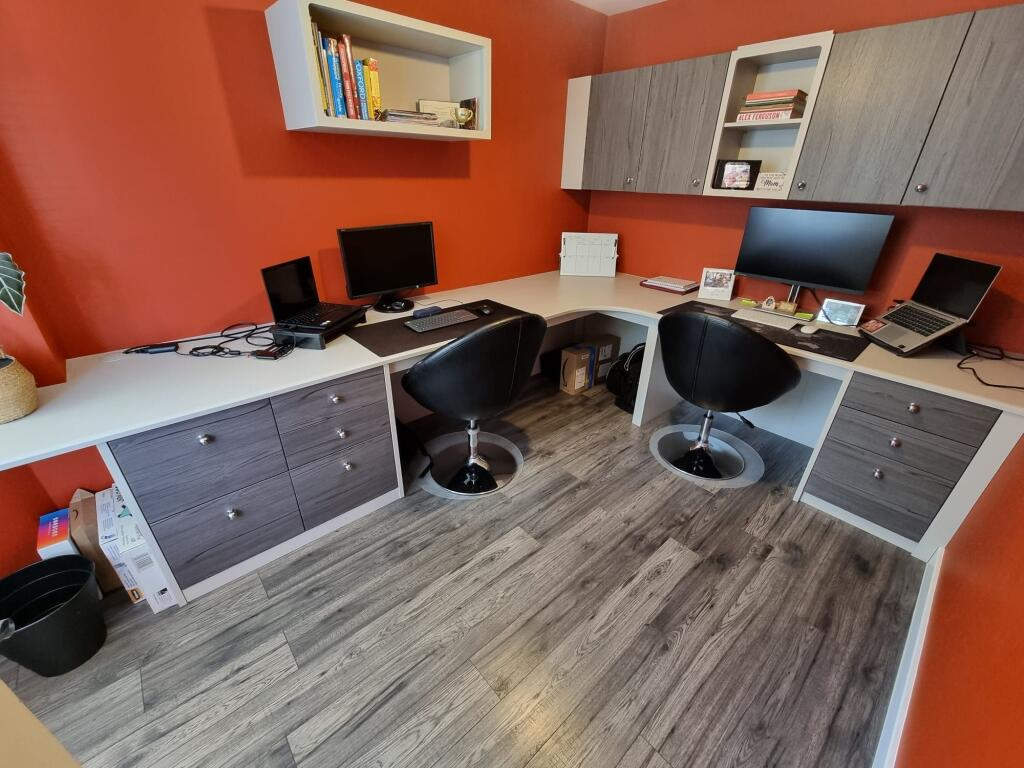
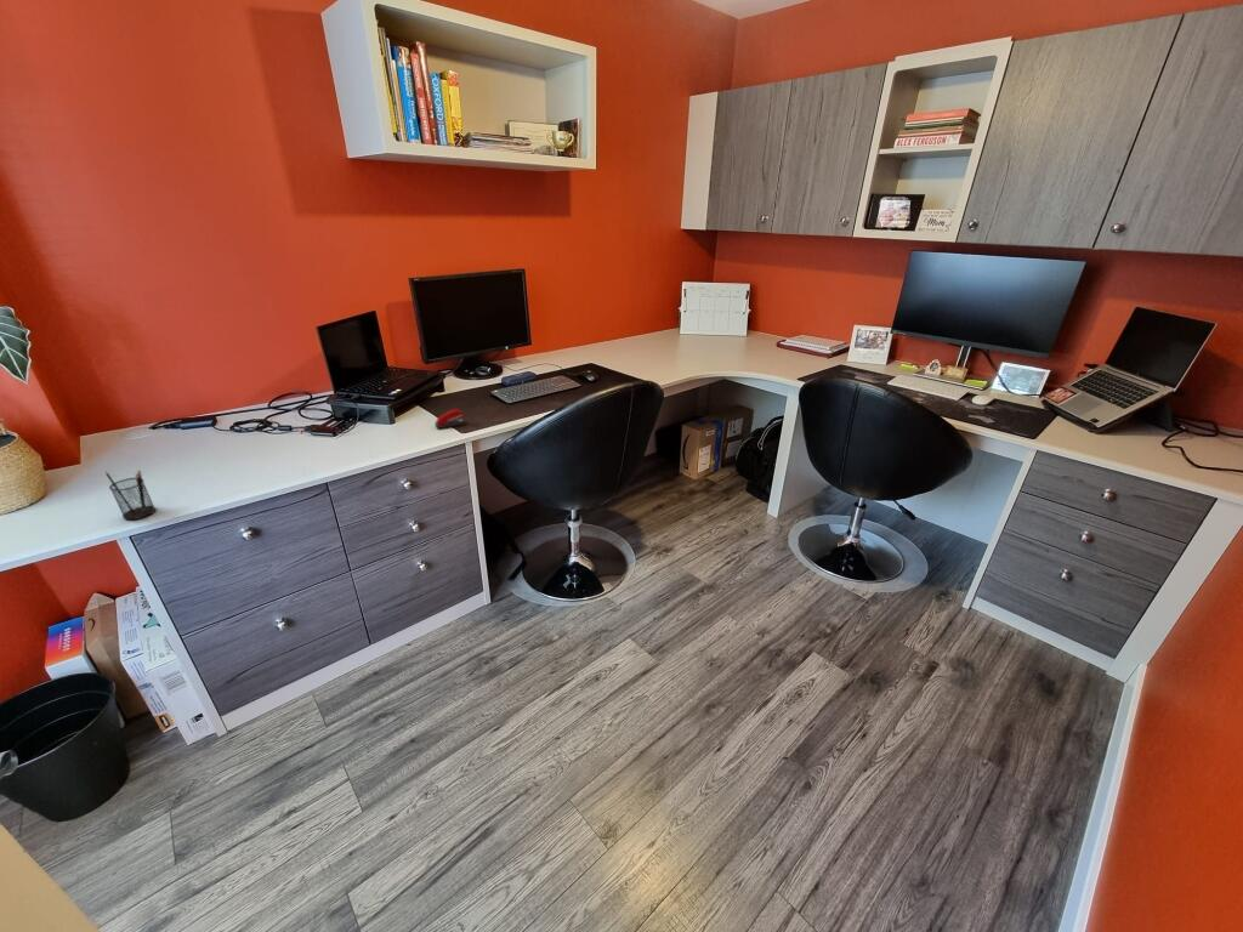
+ pencil holder [103,468,157,521]
+ stapler [433,408,466,430]
